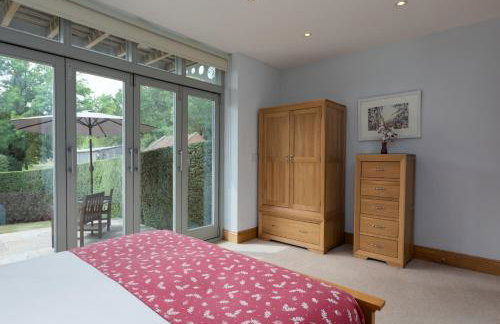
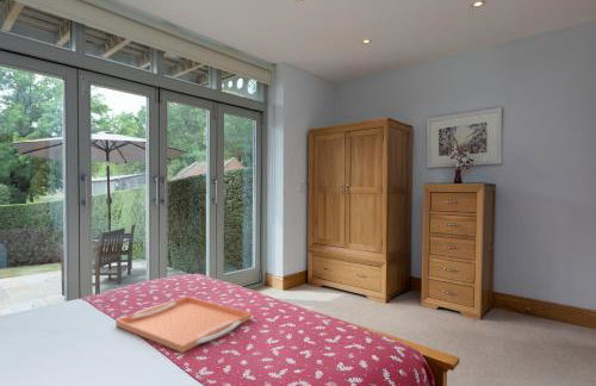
+ serving tray [114,295,253,354]
